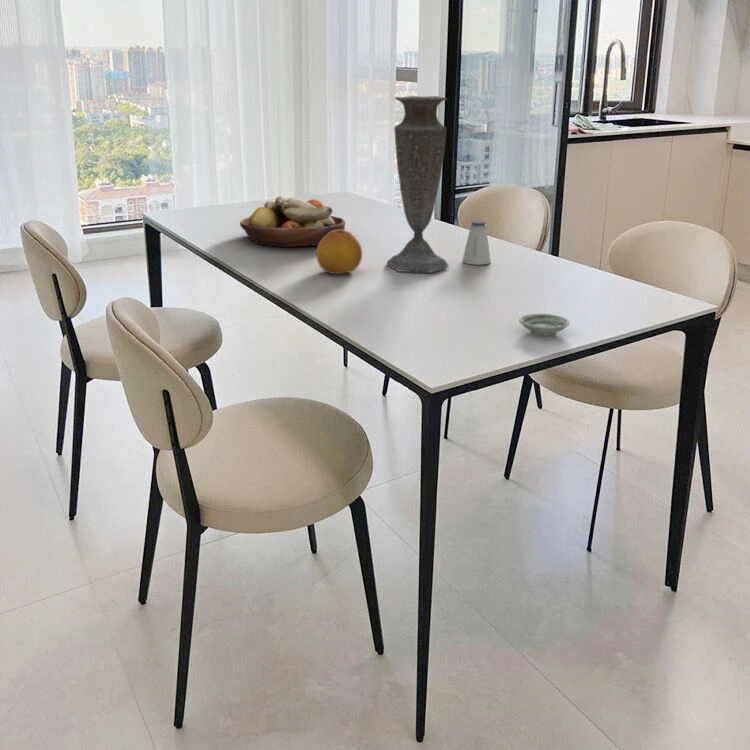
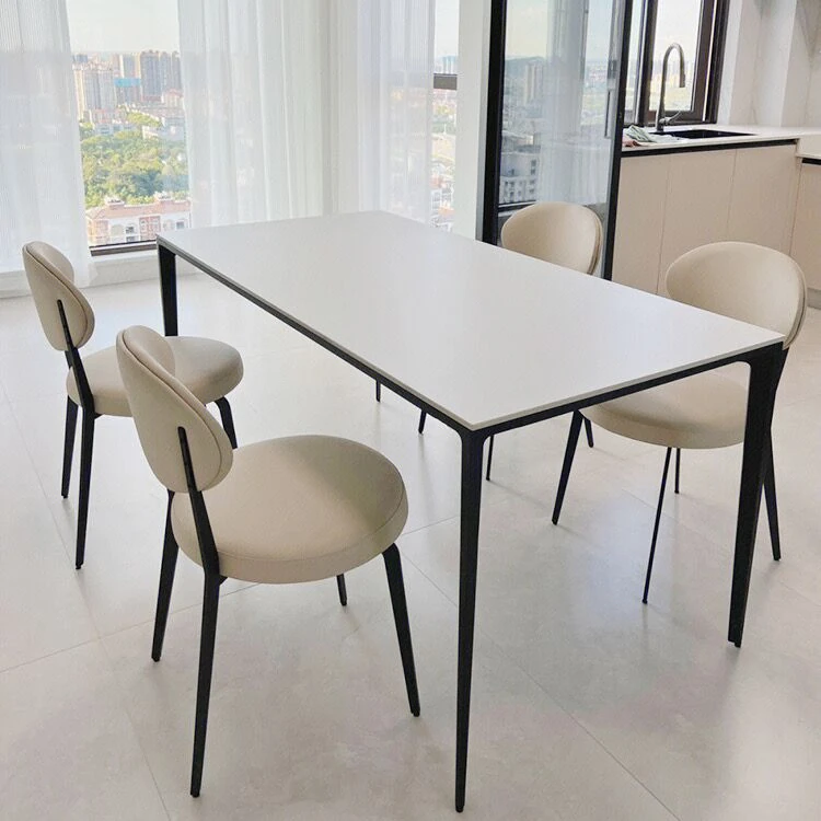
- fruit bowl [239,195,346,248]
- fruit [315,229,363,275]
- vase [386,95,450,274]
- saucer [518,313,571,336]
- saltshaker [461,220,492,266]
